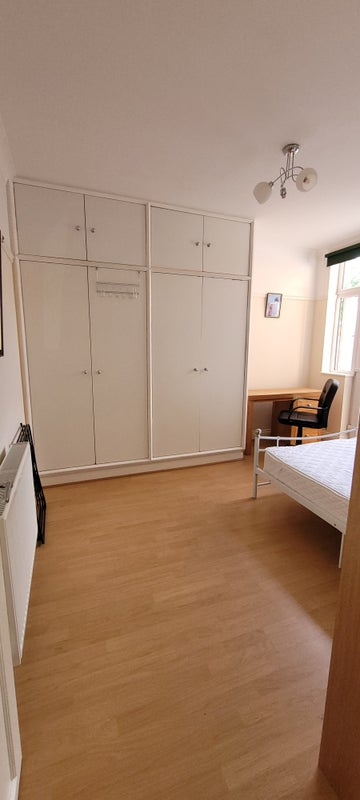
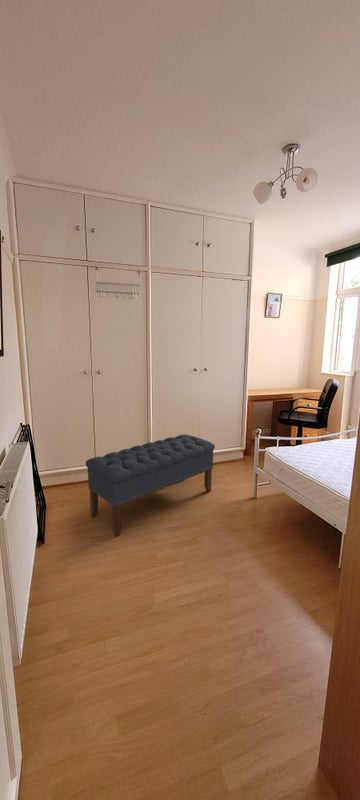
+ bench [85,433,216,537]
